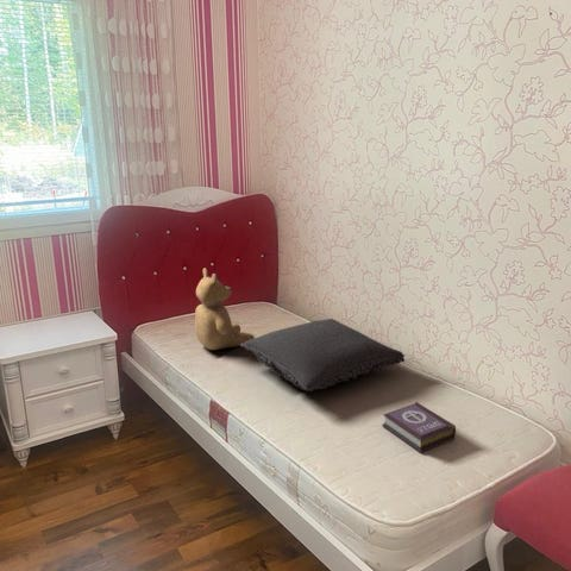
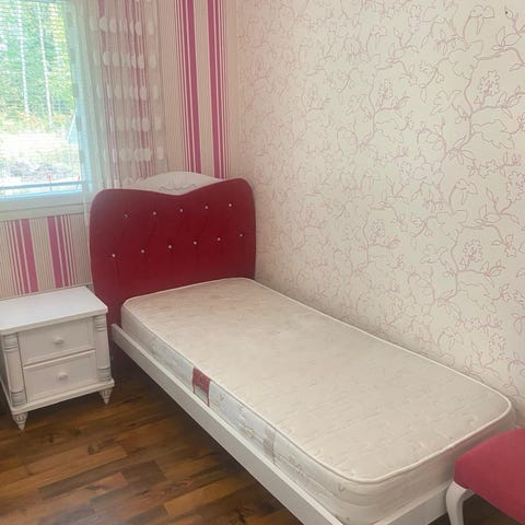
- teddy bear [194,266,256,351]
- pillow [240,318,406,393]
- book [381,401,457,454]
